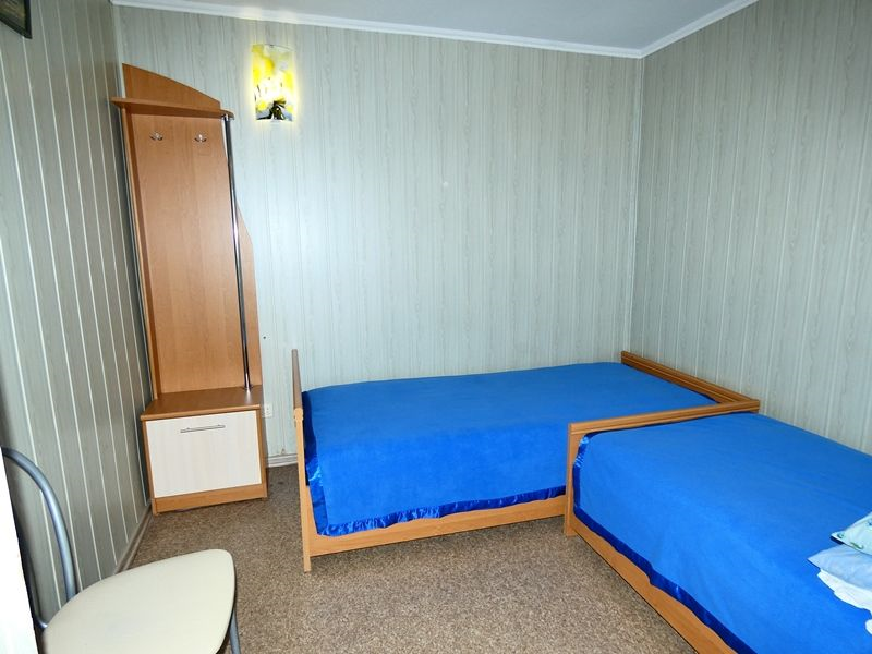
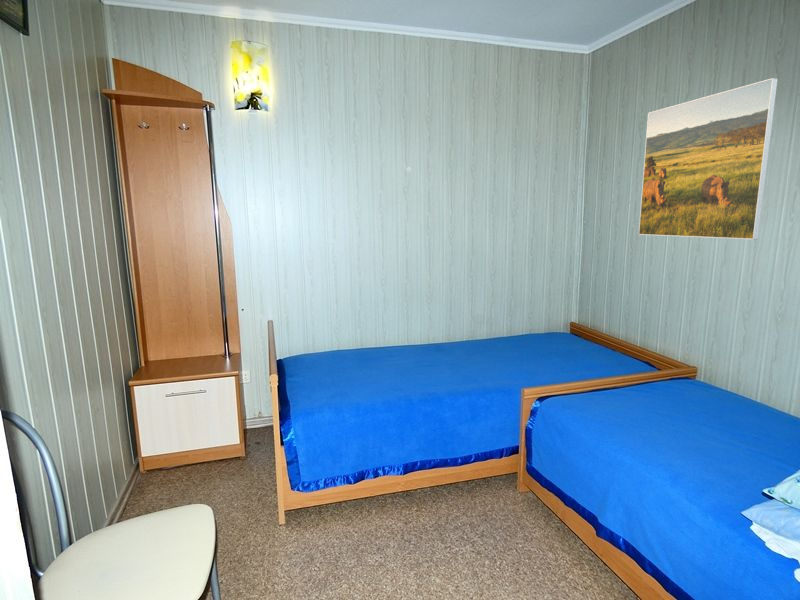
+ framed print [638,77,779,240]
